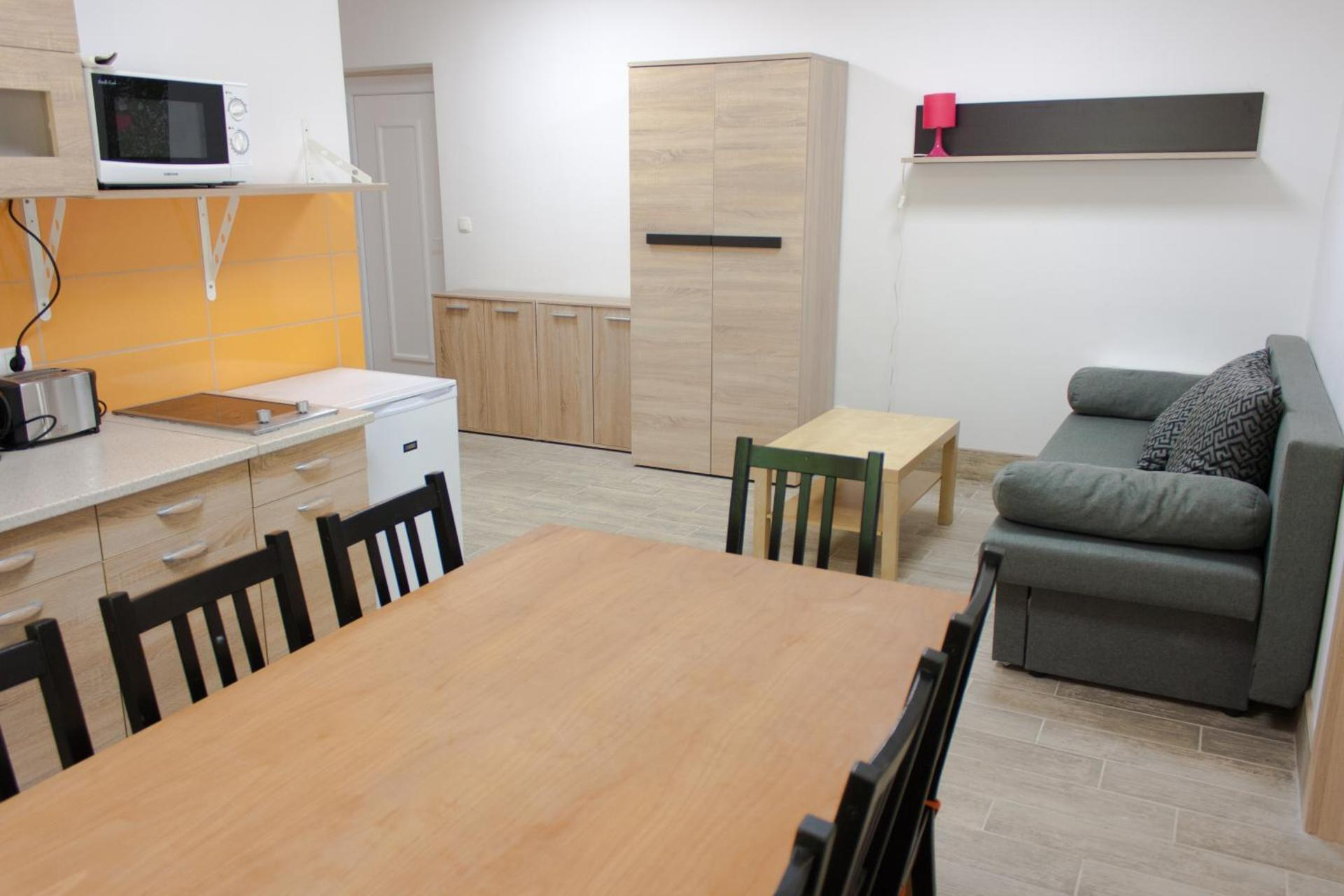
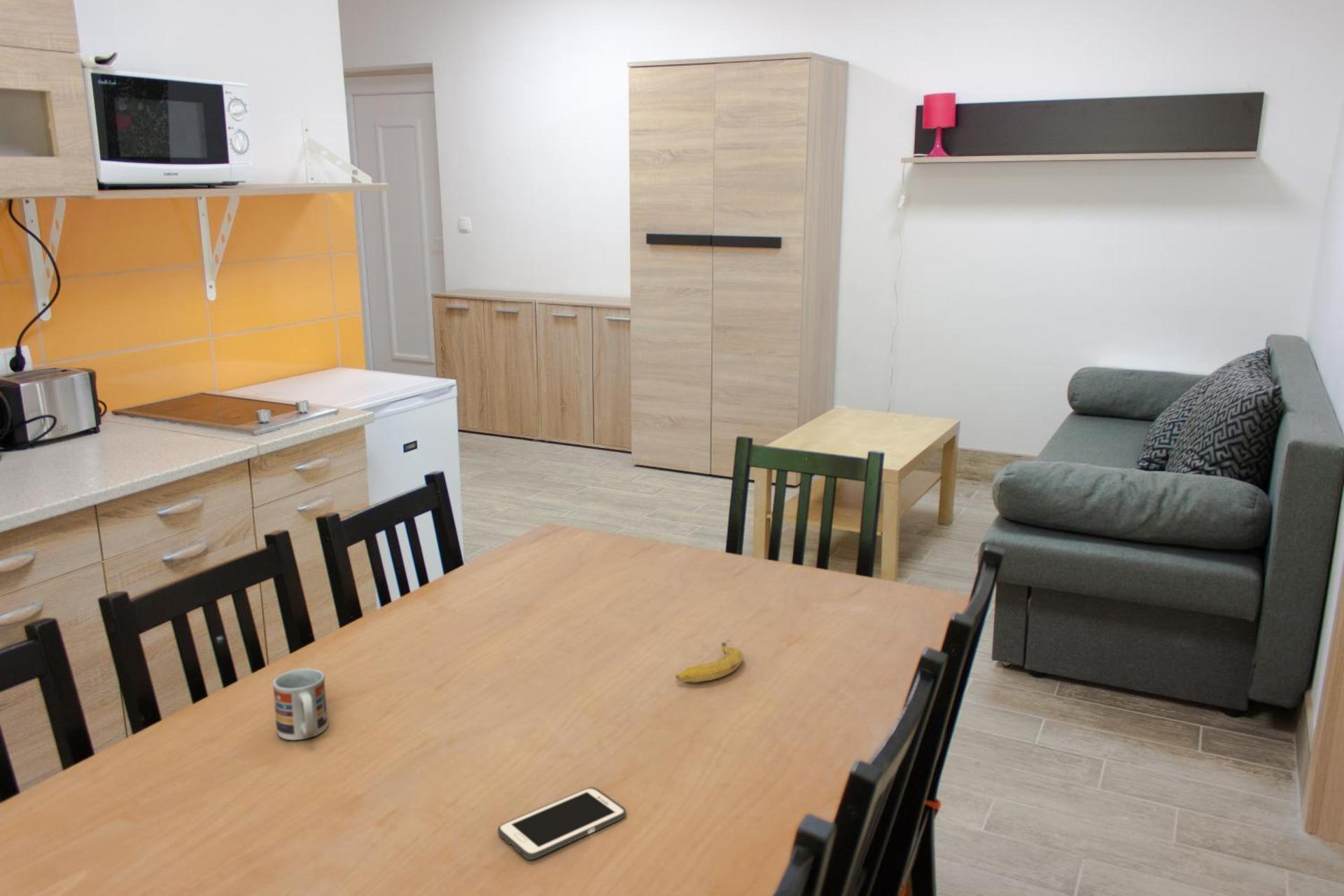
+ cup [272,668,329,741]
+ cell phone [498,787,626,860]
+ banana [675,638,744,683]
